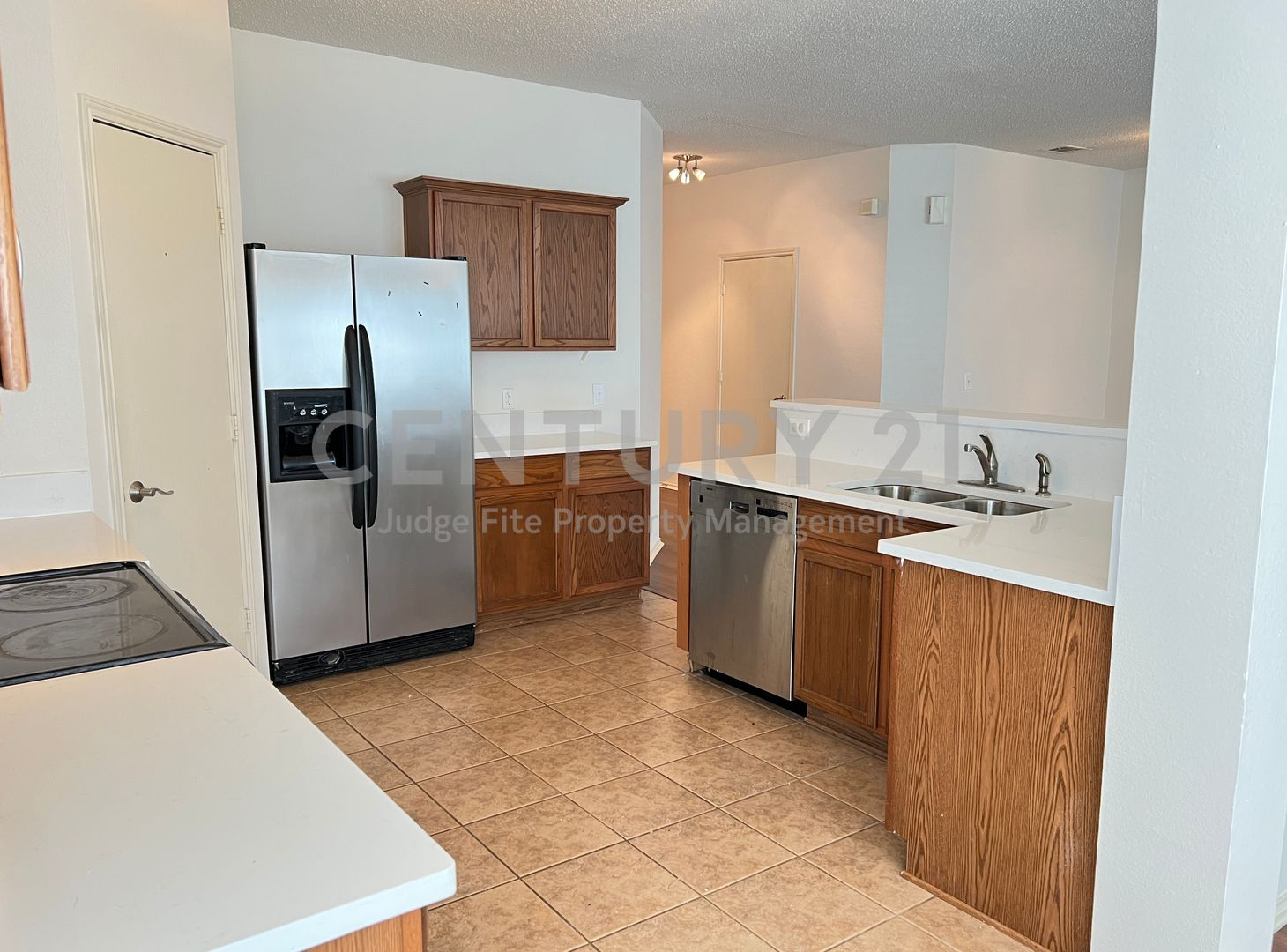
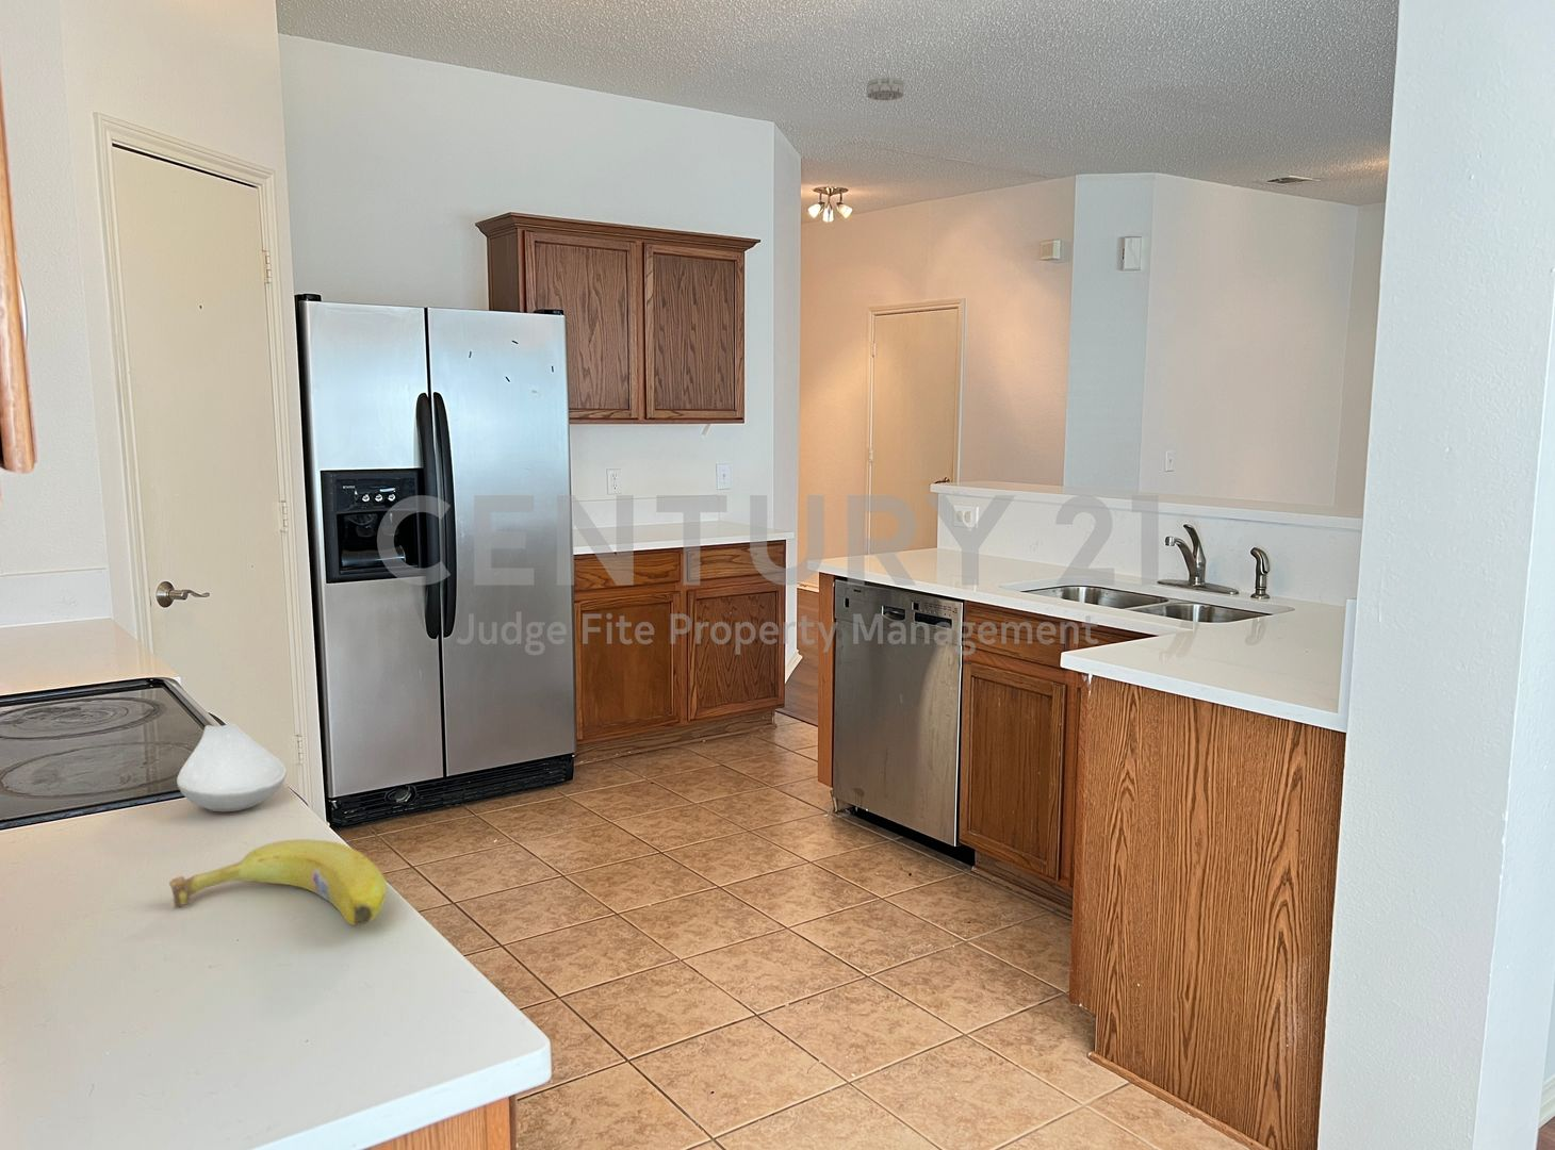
+ smoke detector [866,76,905,101]
+ fruit [168,838,388,927]
+ spoon rest [175,722,288,813]
